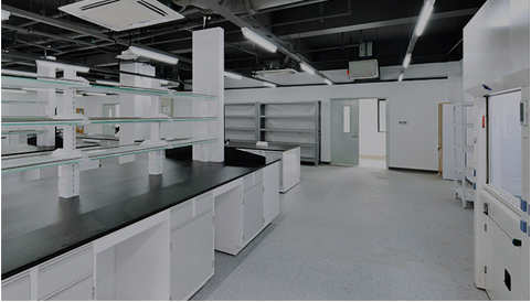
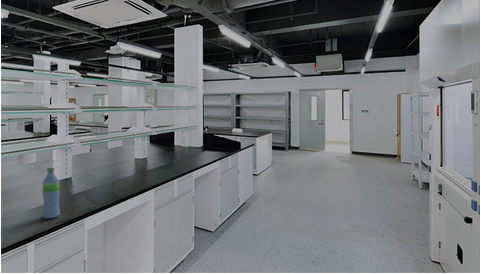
+ water bottle [41,167,61,220]
